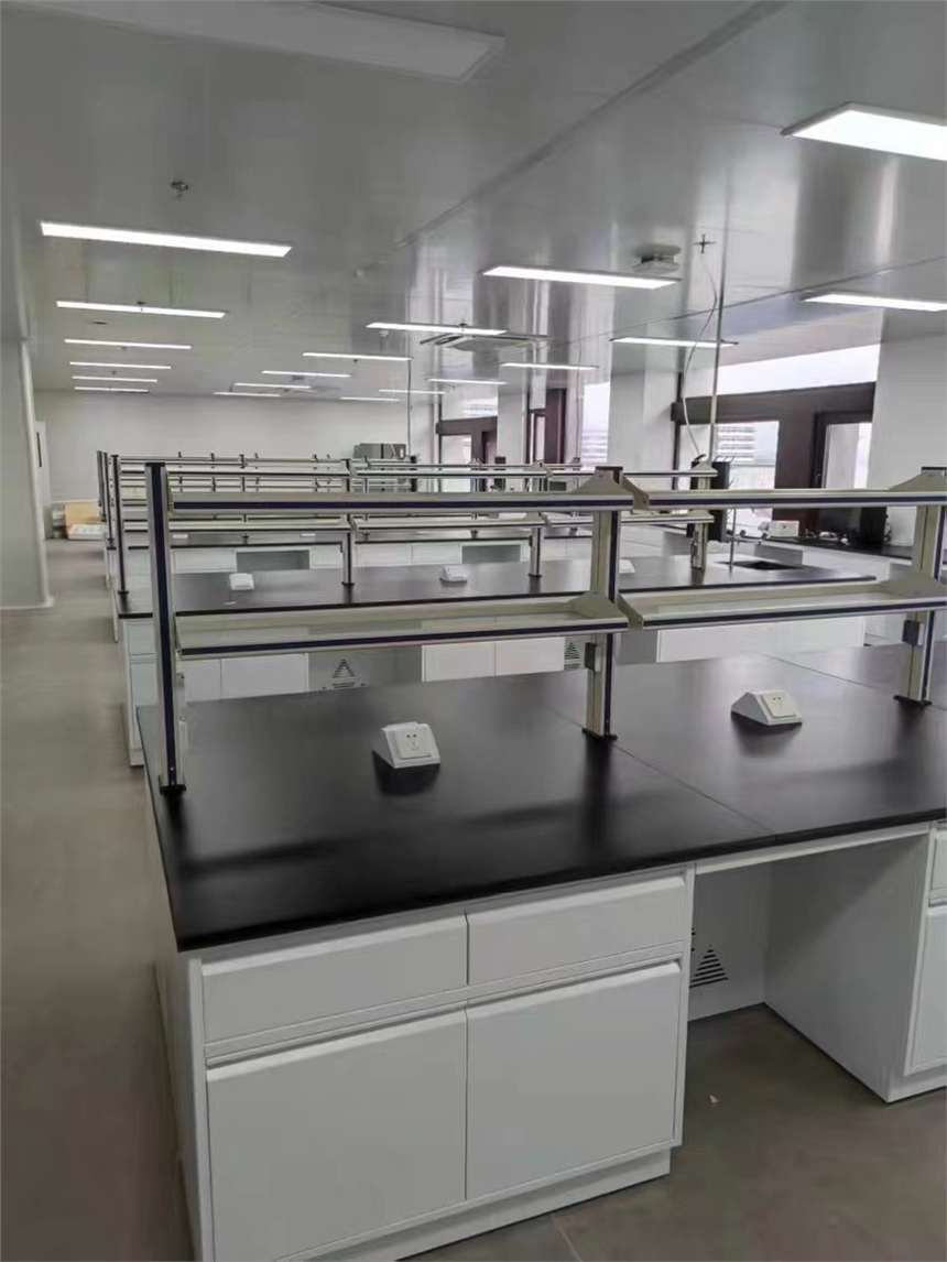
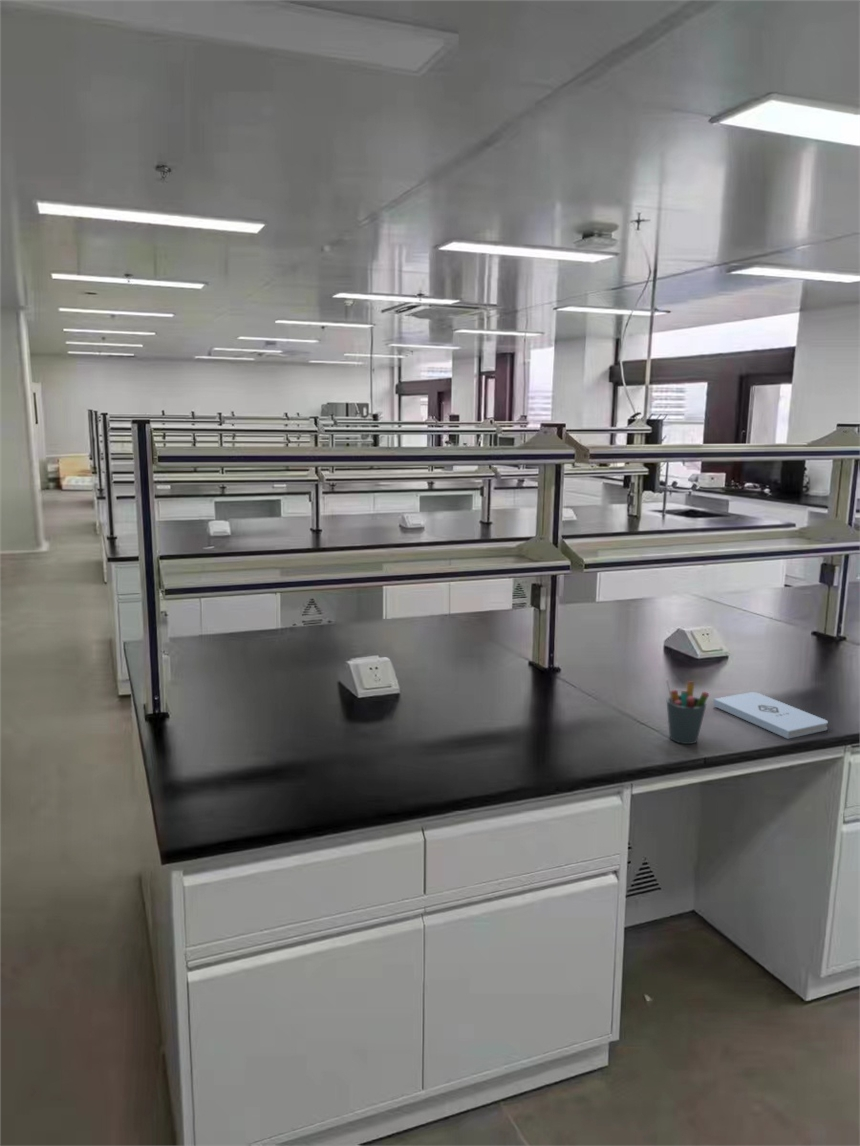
+ notepad [712,691,829,740]
+ pen holder [665,677,710,745]
